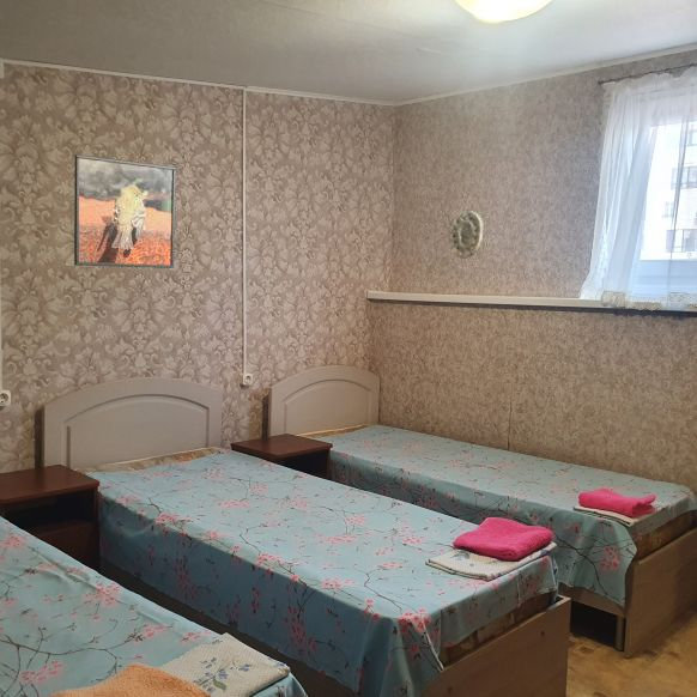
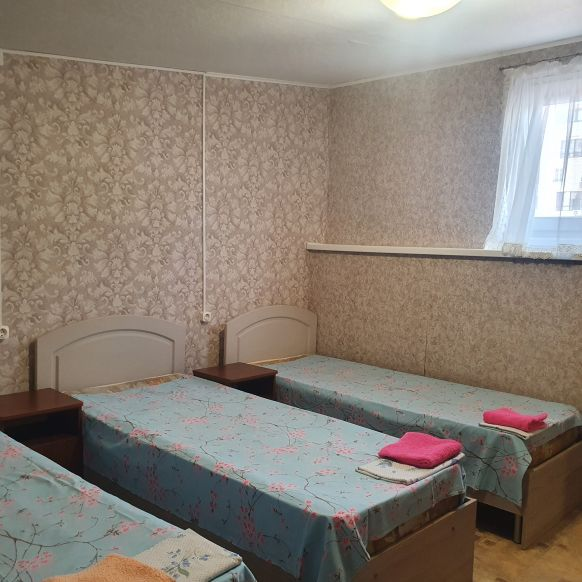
- decorative plate [447,210,485,260]
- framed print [73,153,177,269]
